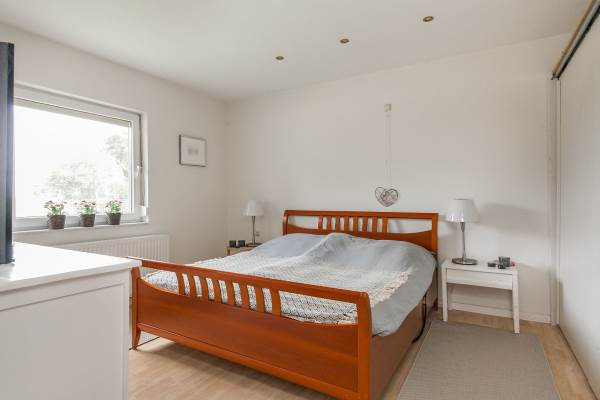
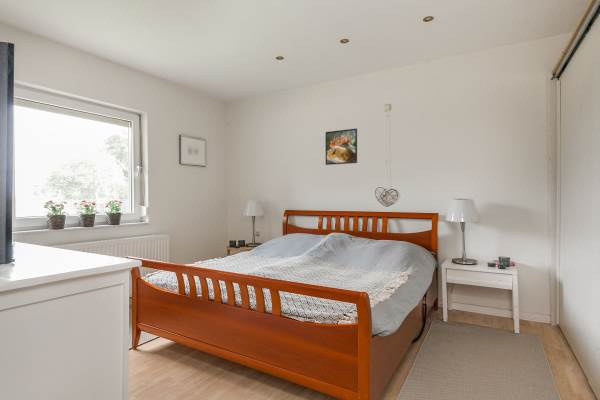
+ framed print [325,128,358,166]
